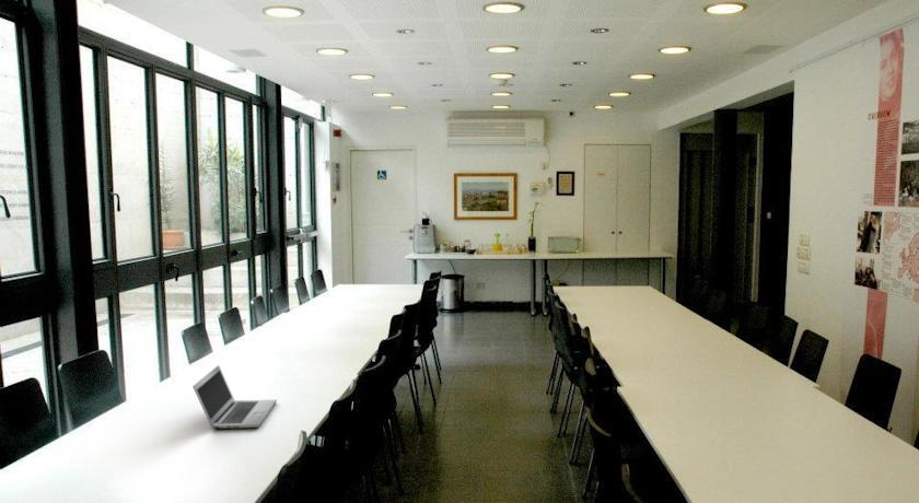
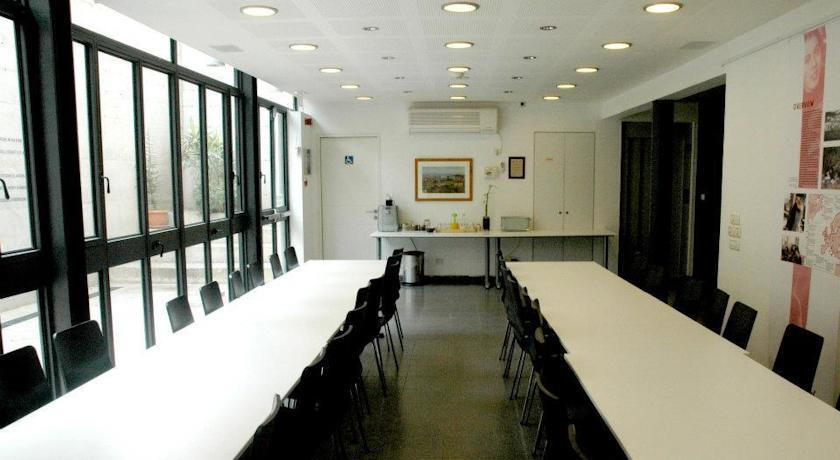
- laptop [191,364,278,430]
